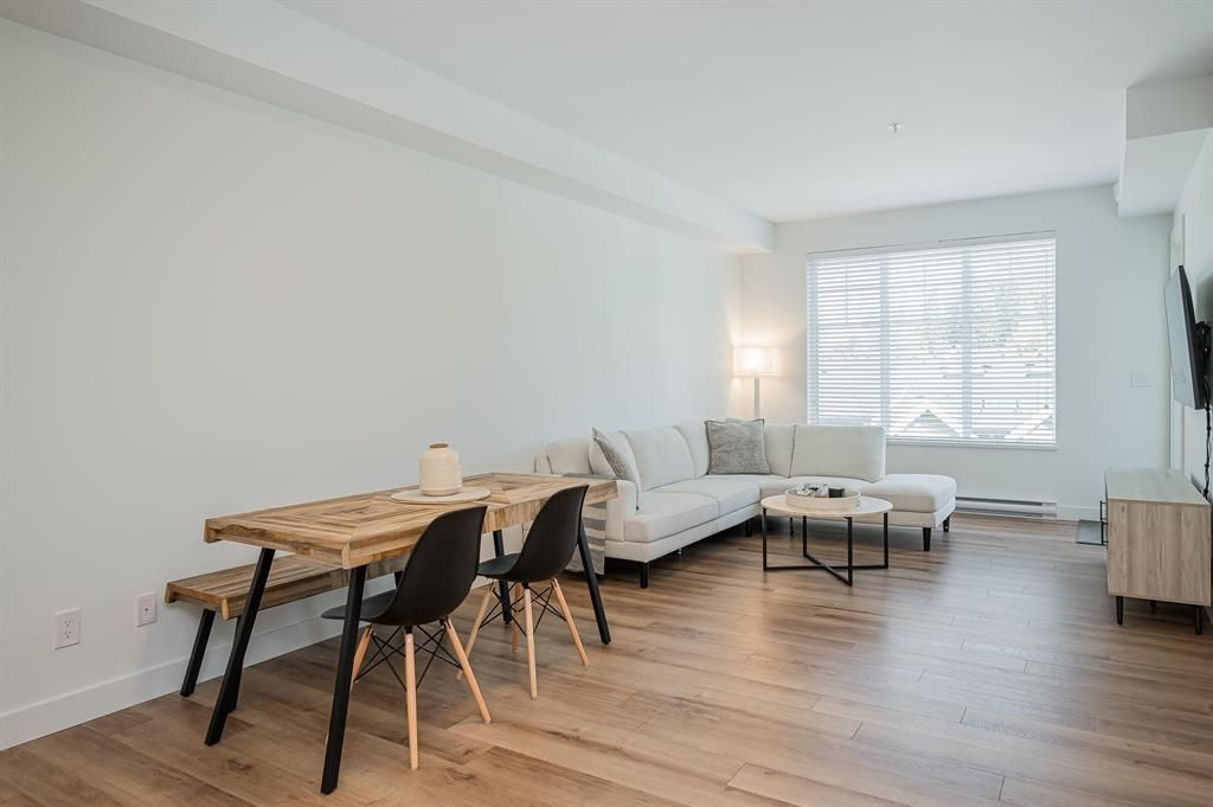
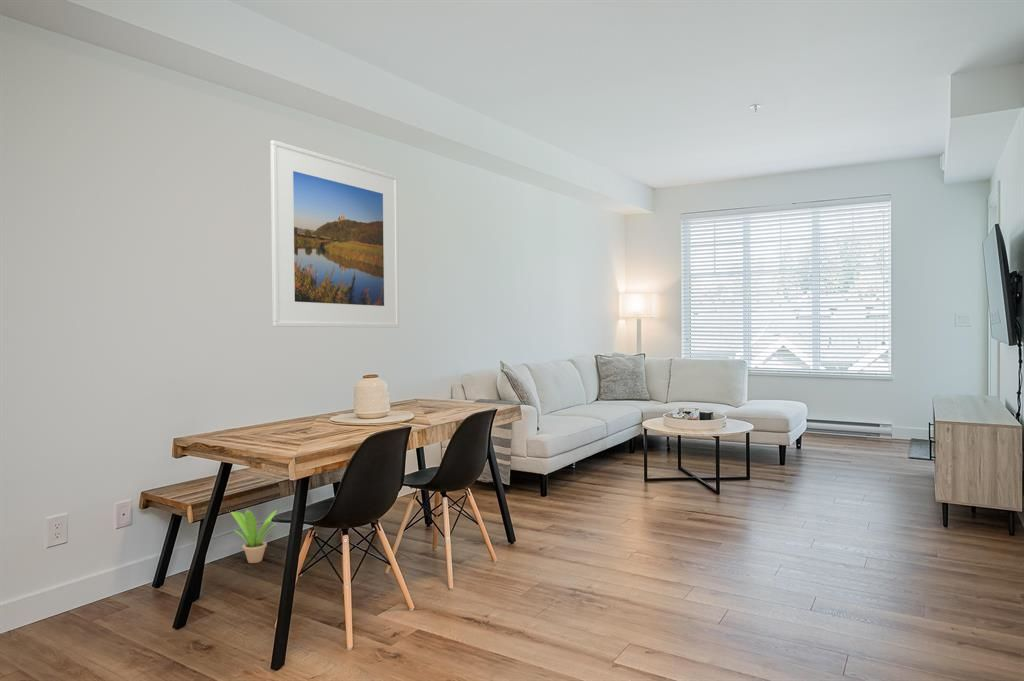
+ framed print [269,139,400,329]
+ potted plant [230,509,278,564]
